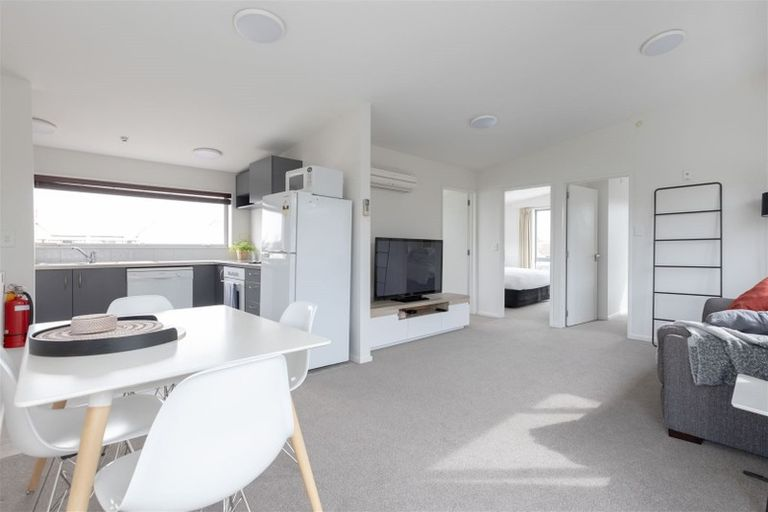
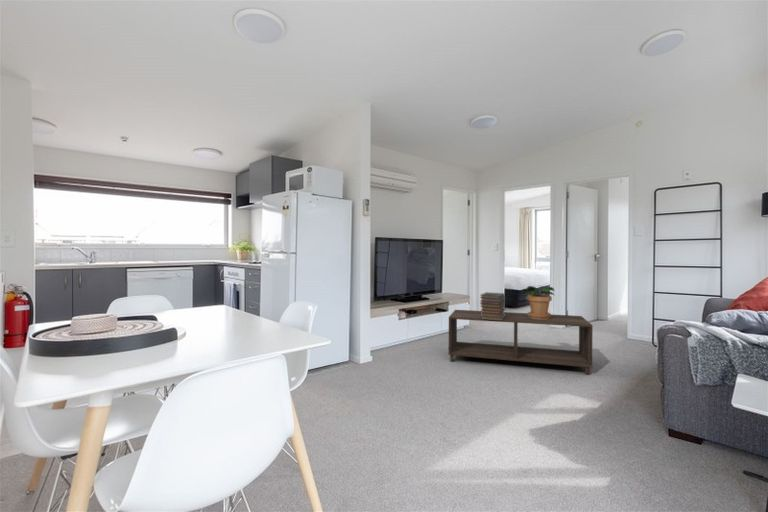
+ potted plant [522,285,555,320]
+ coffee table [448,309,594,375]
+ book stack [479,291,506,320]
